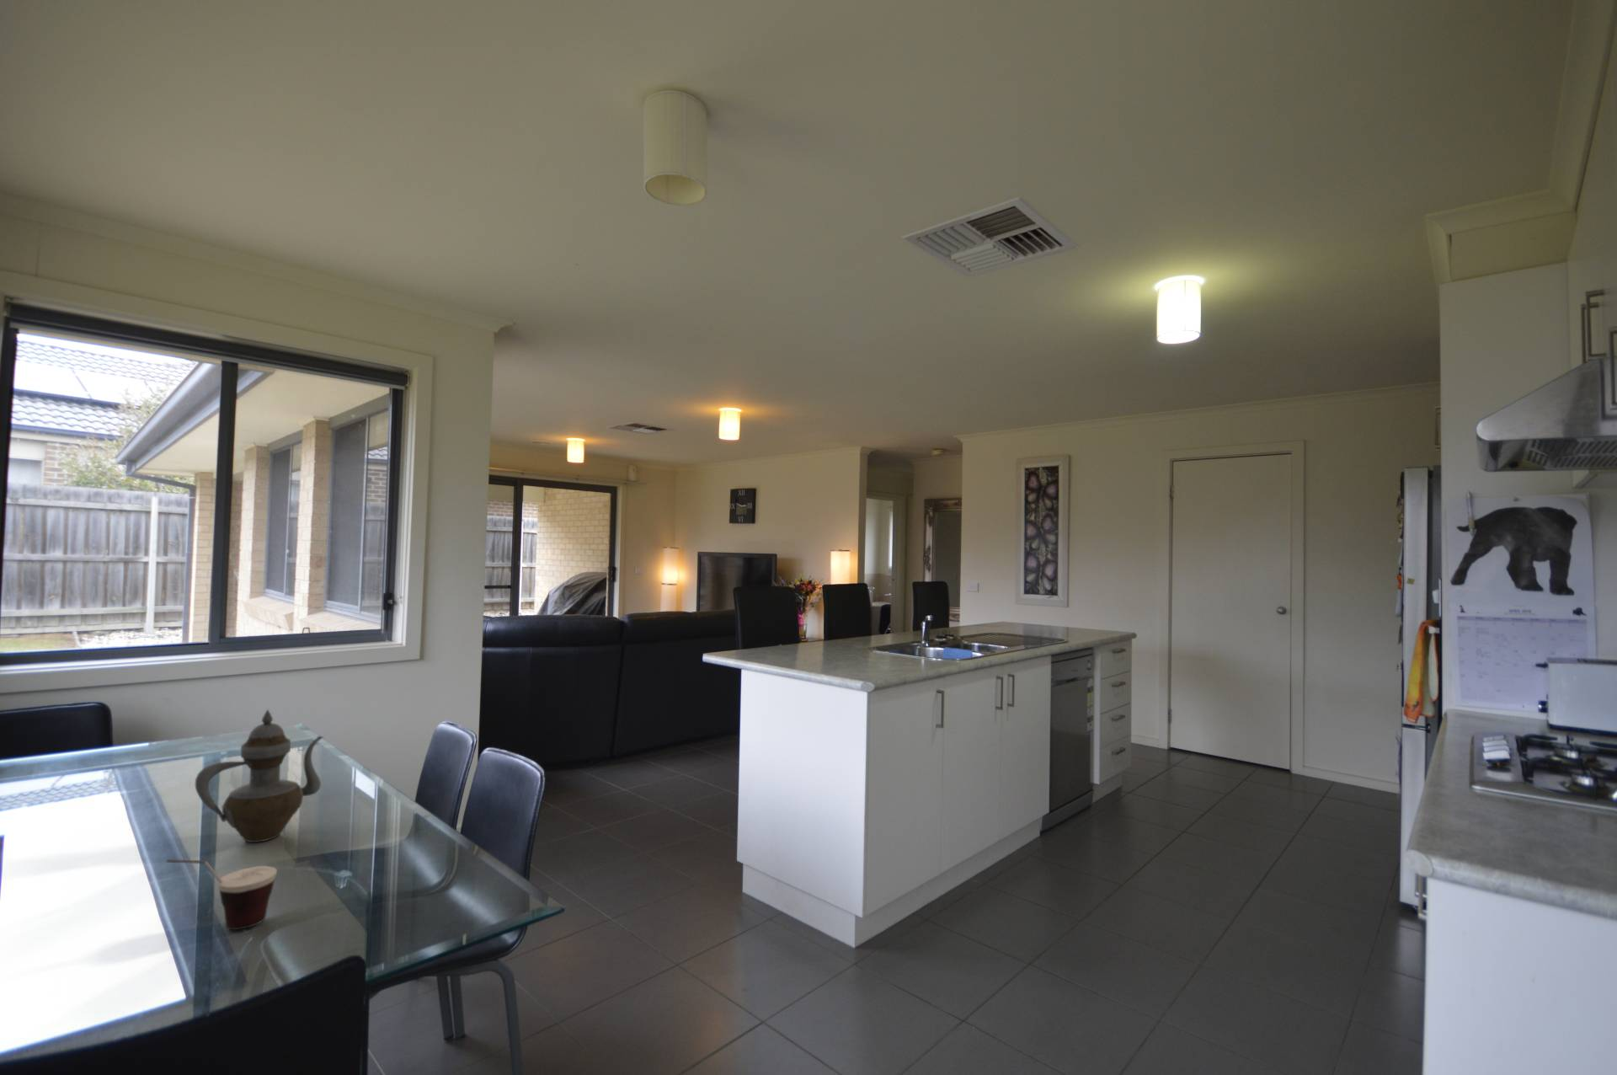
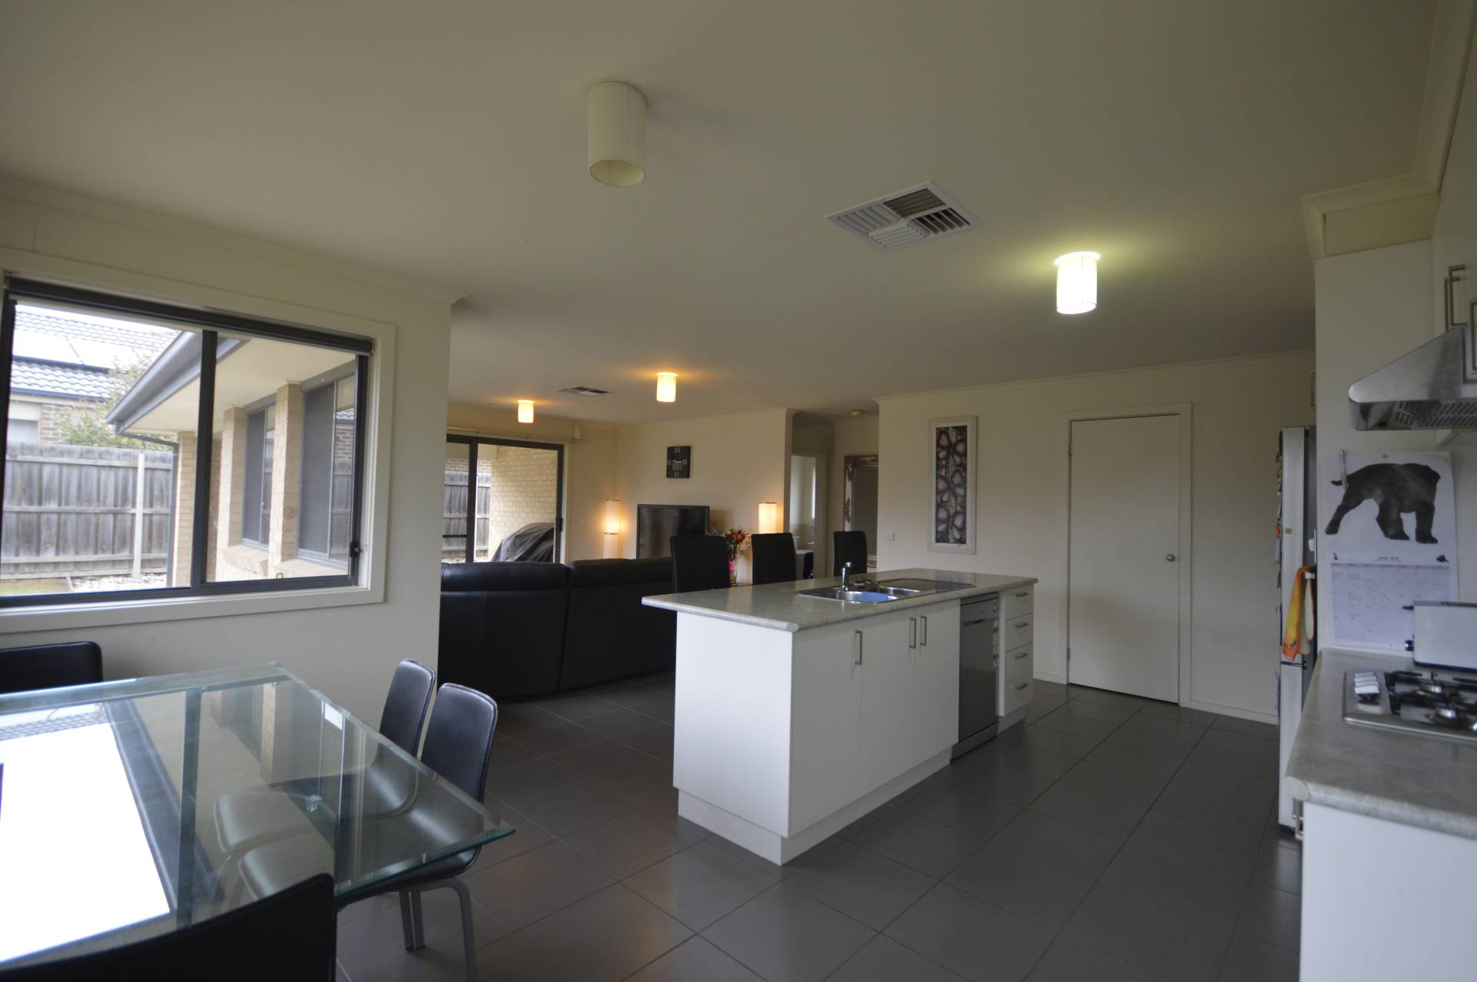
- cup [166,859,278,930]
- teapot [194,709,324,843]
